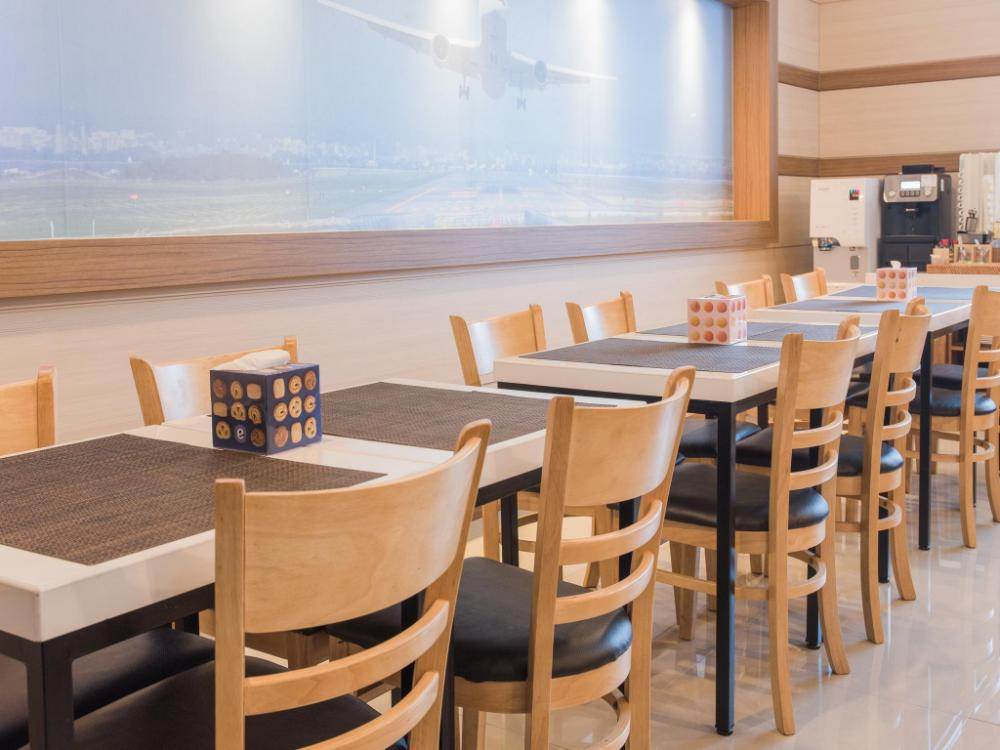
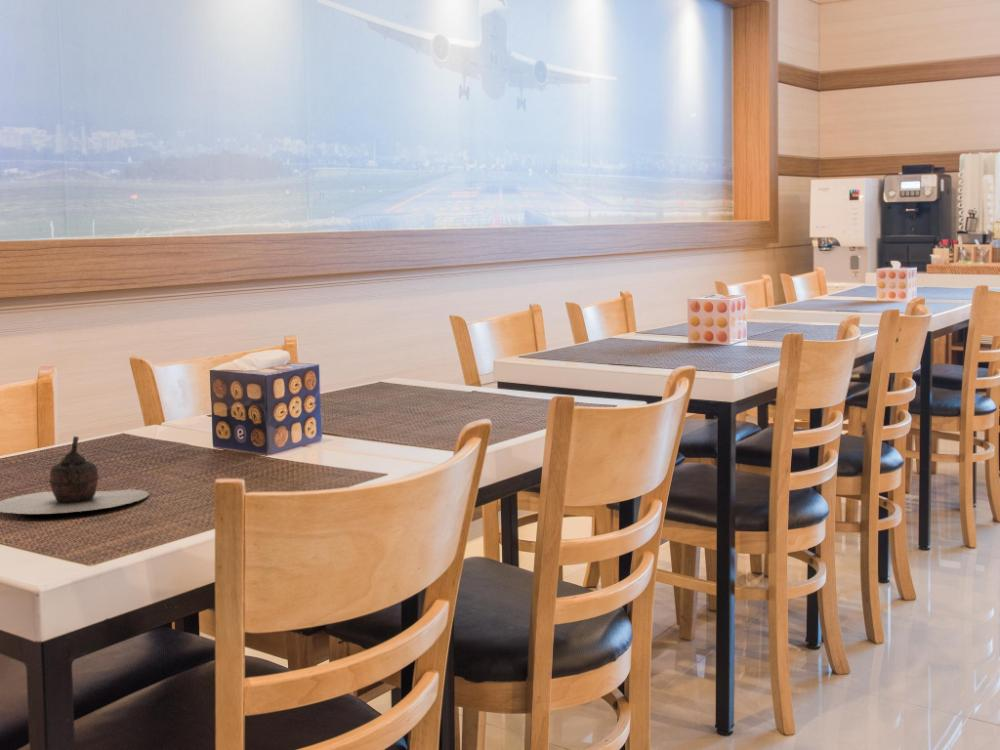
+ teapot [0,435,150,515]
